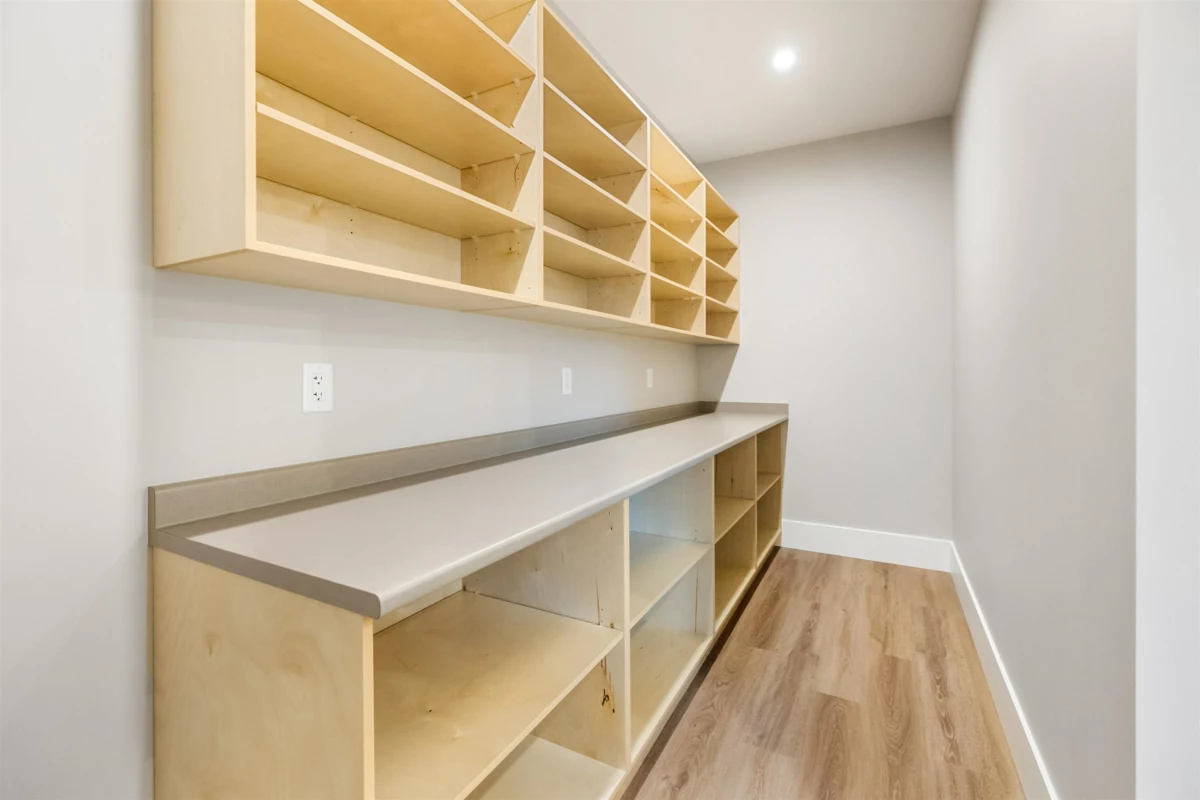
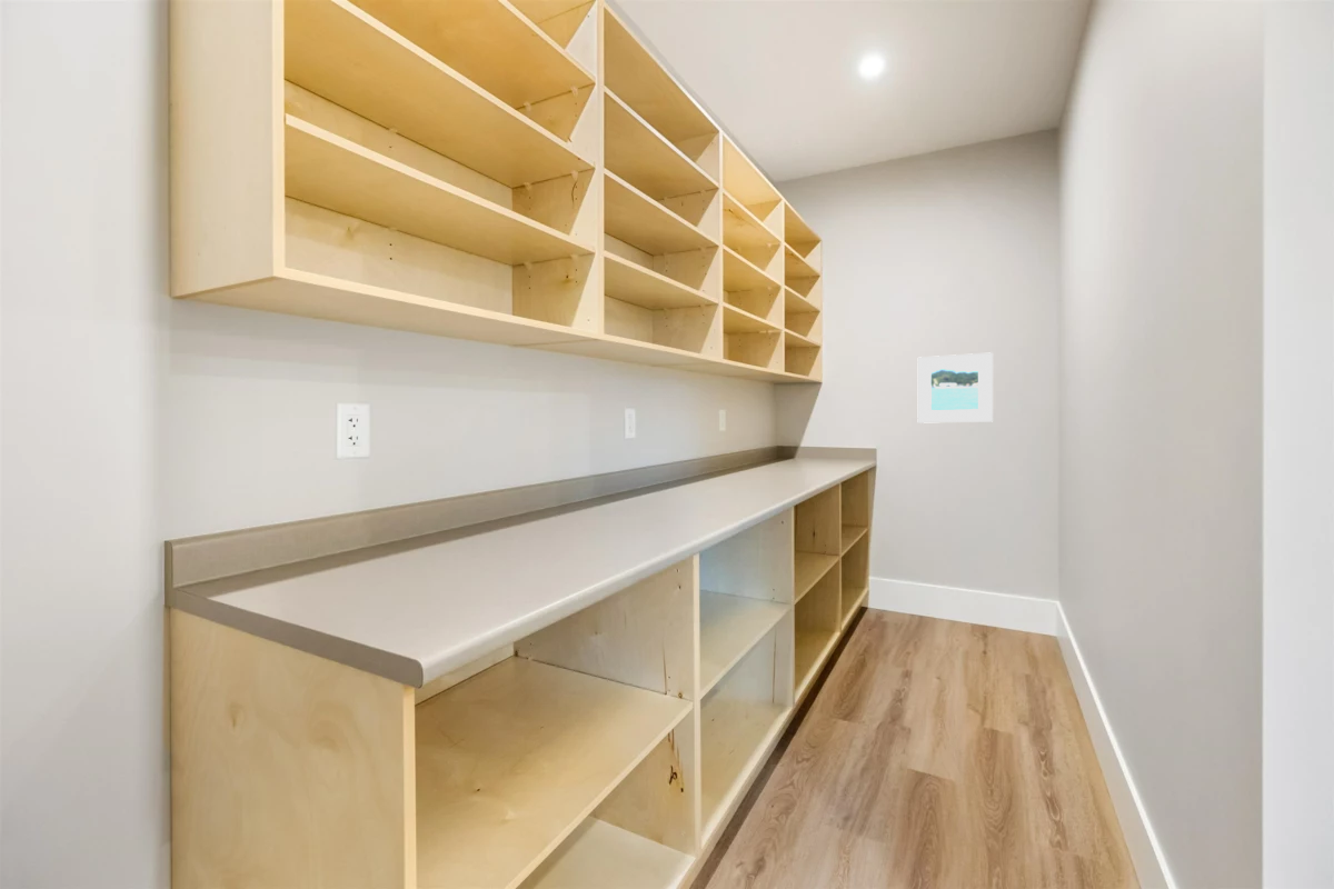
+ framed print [917,351,994,424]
